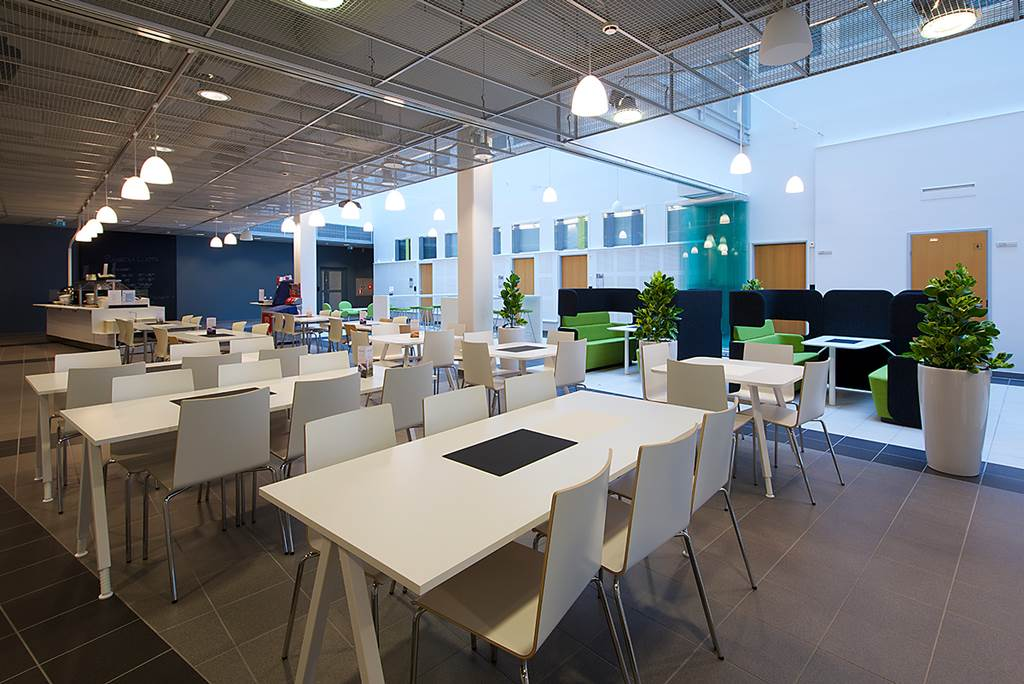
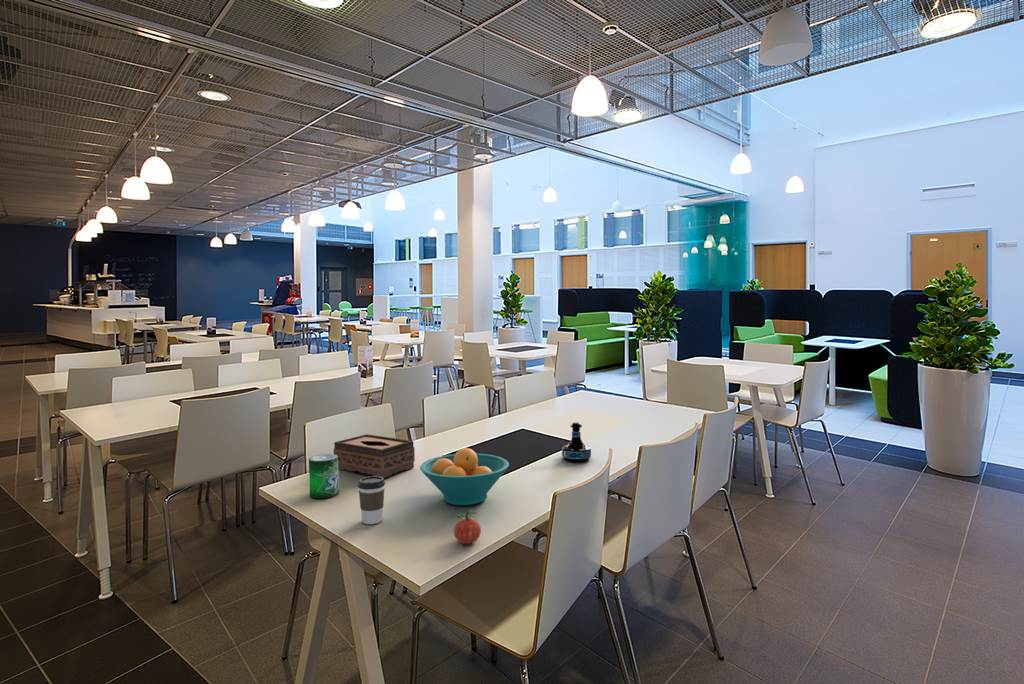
+ tequila bottle [561,421,592,463]
+ beverage can [308,453,340,499]
+ fruit bowl [419,447,510,506]
+ apple [453,510,482,545]
+ coffee cup [357,475,386,525]
+ tissue box [333,433,416,479]
